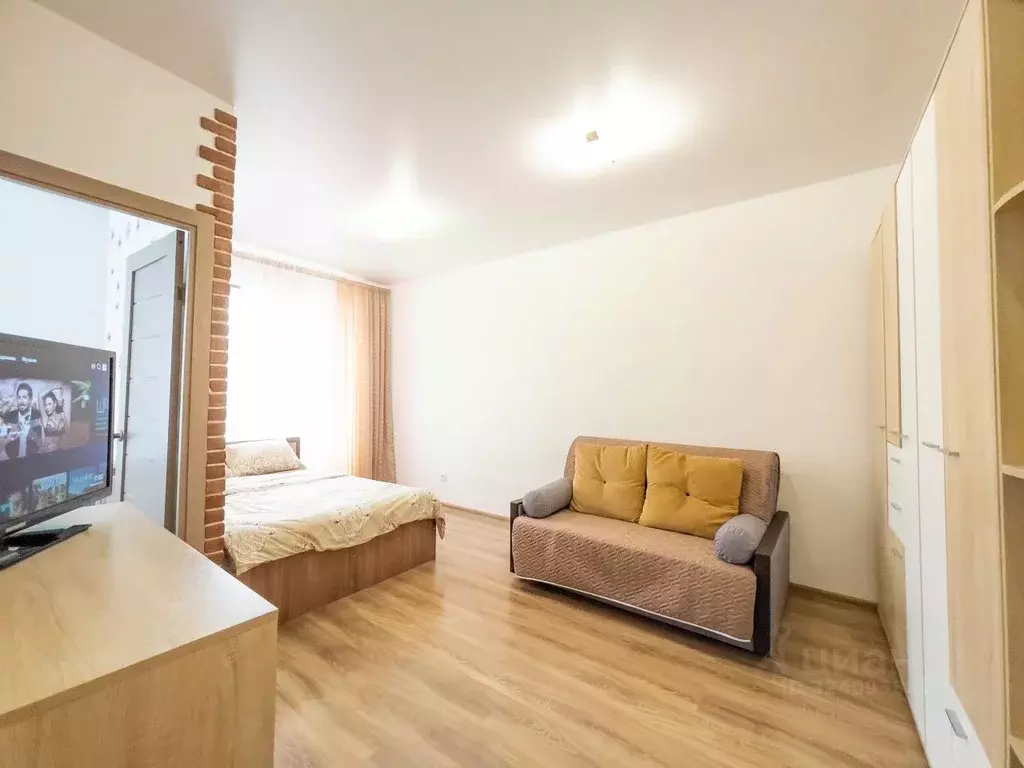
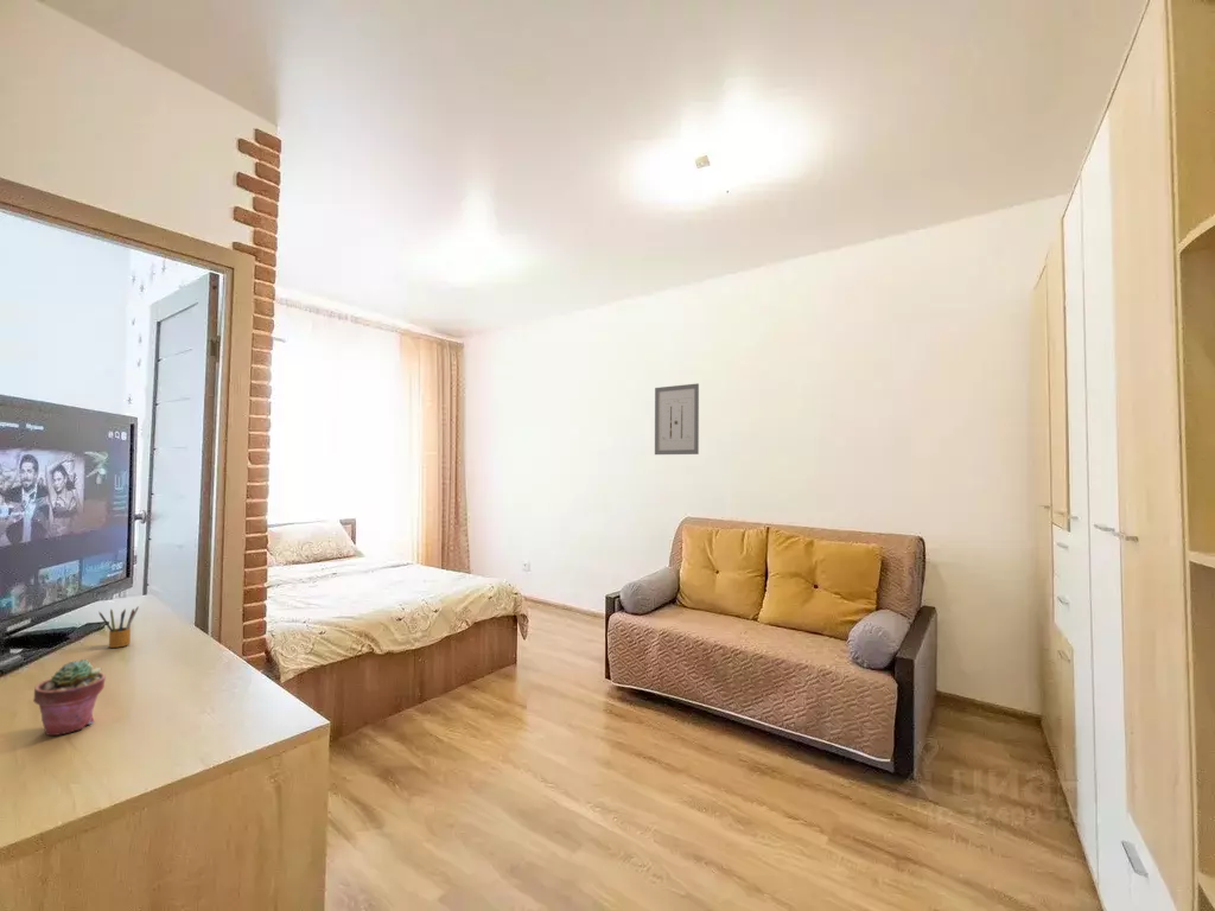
+ potted succulent [32,658,107,737]
+ wall art [654,382,700,456]
+ pencil box [97,605,140,649]
